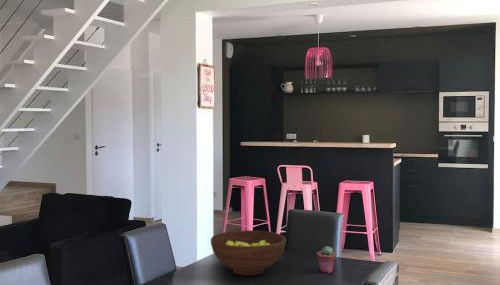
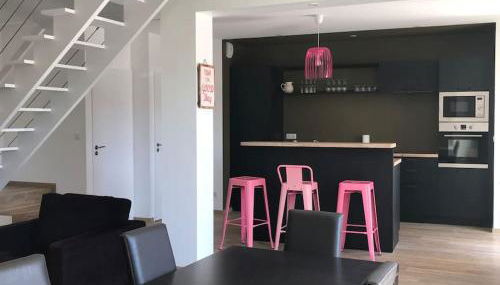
- fruit bowl [210,229,287,276]
- potted succulent [316,245,337,274]
